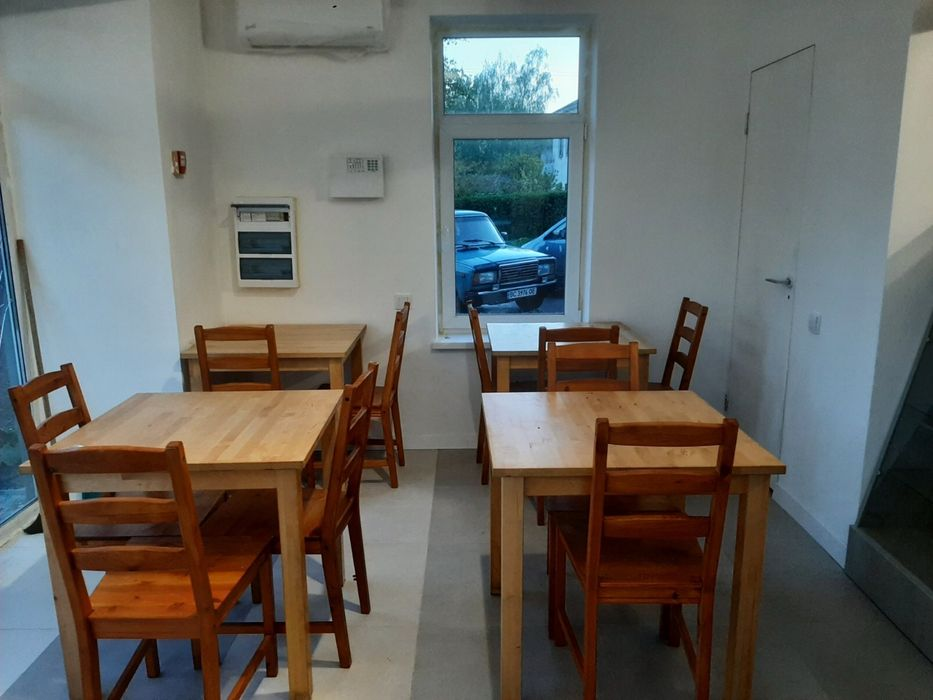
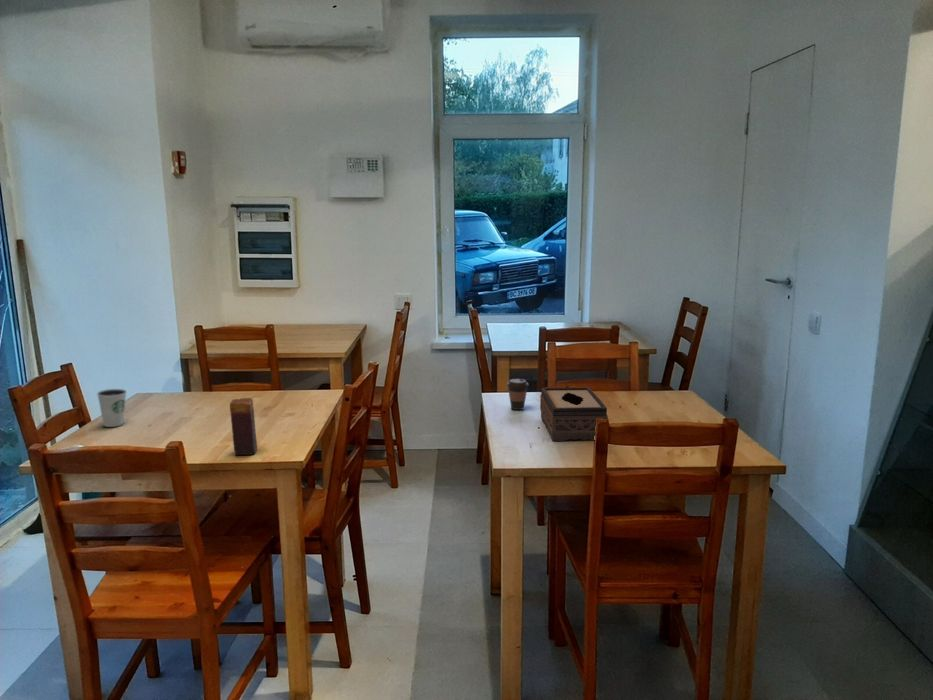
+ coffee cup [506,378,530,411]
+ candle [229,397,258,456]
+ tissue box [539,386,609,442]
+ dixie cup [96,388,128,428]
